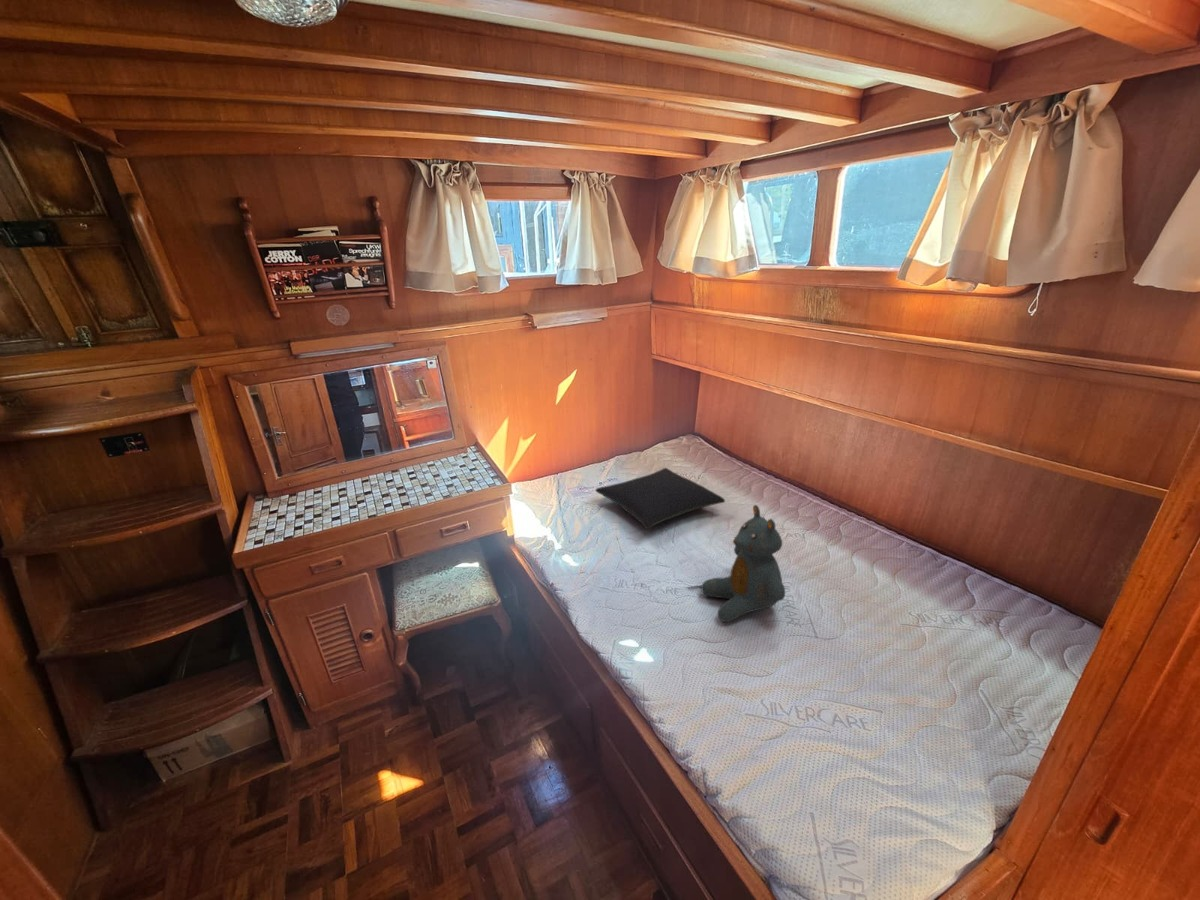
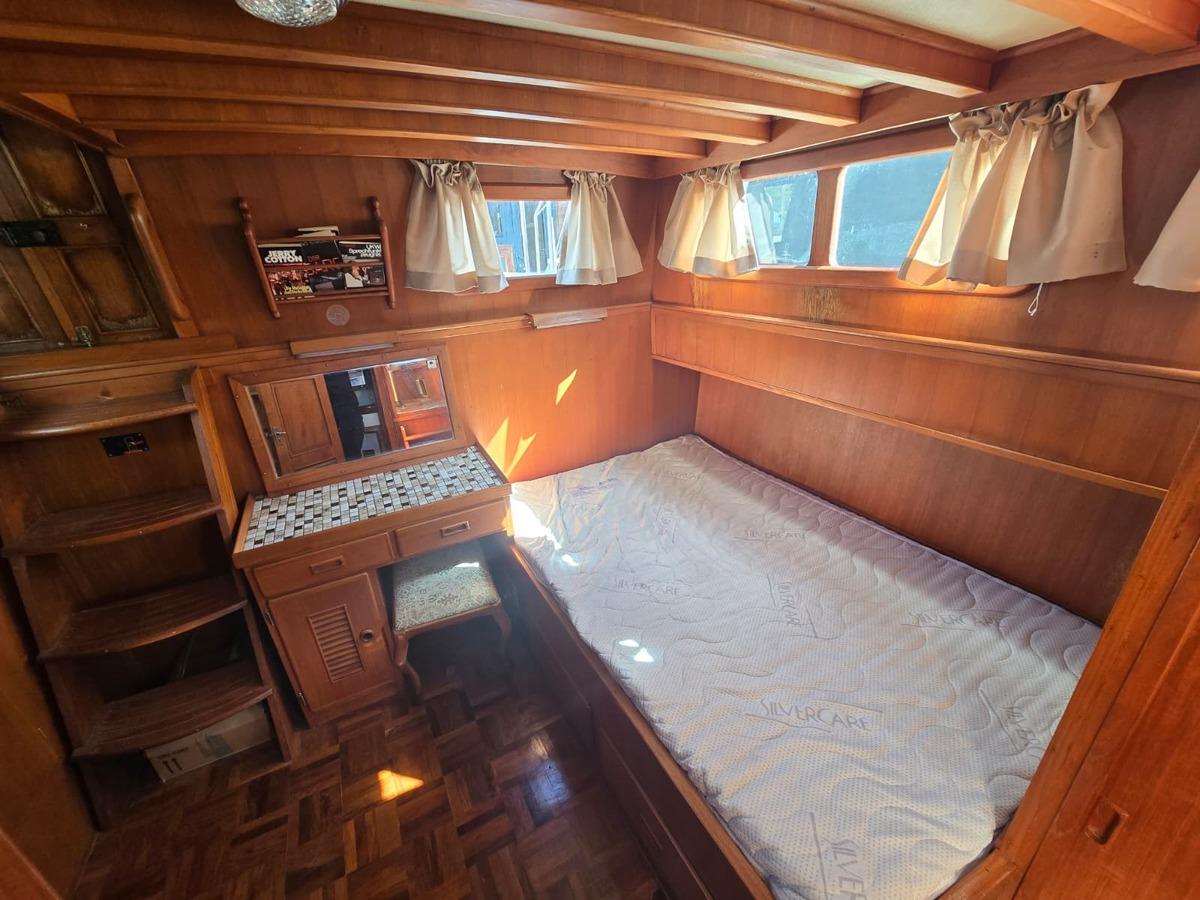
- pillow [594,467,726,530]
- teddy bear [700,504,786,623]
